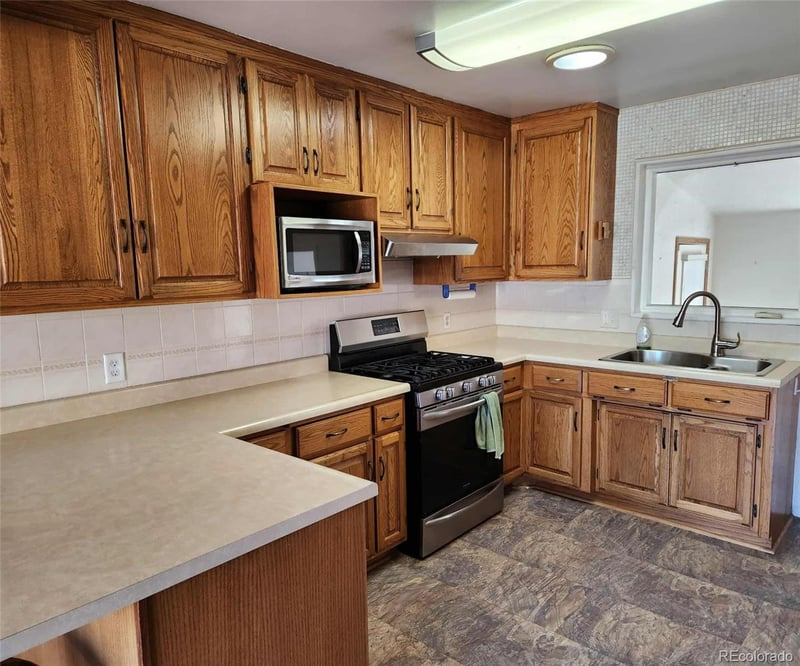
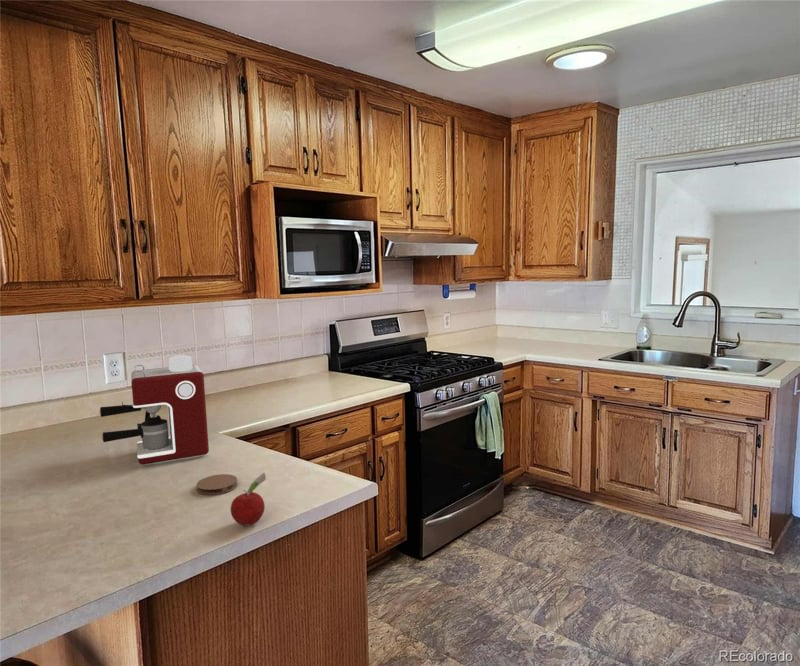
+ coaster [196,473,239,496]
+ coffee maker [99,354,210,466]
+ fruit [230,472,267,526]
